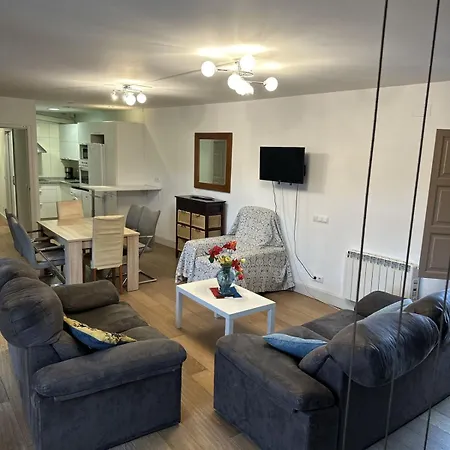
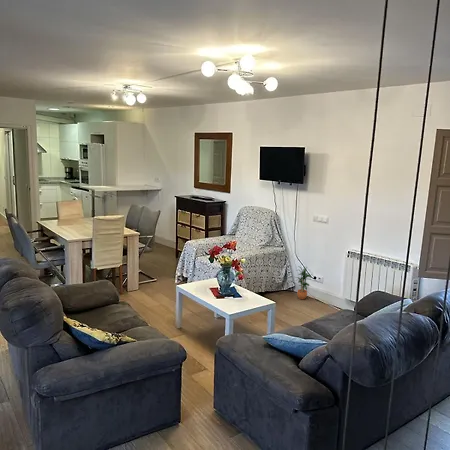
+ potted plant [294,265,313,300]
